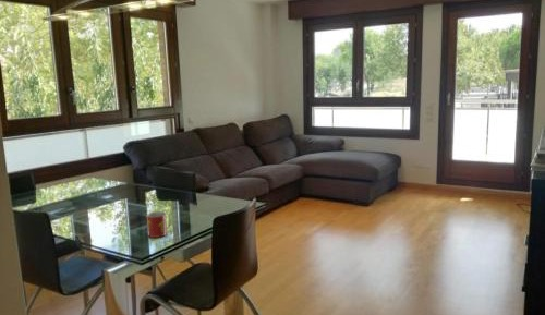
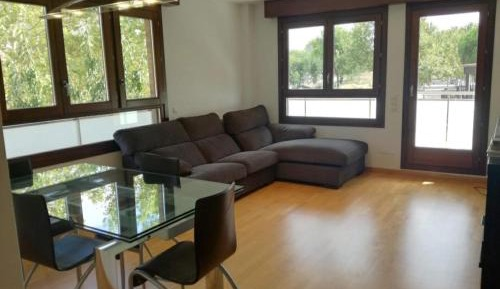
- mug [145,210,172,239]
